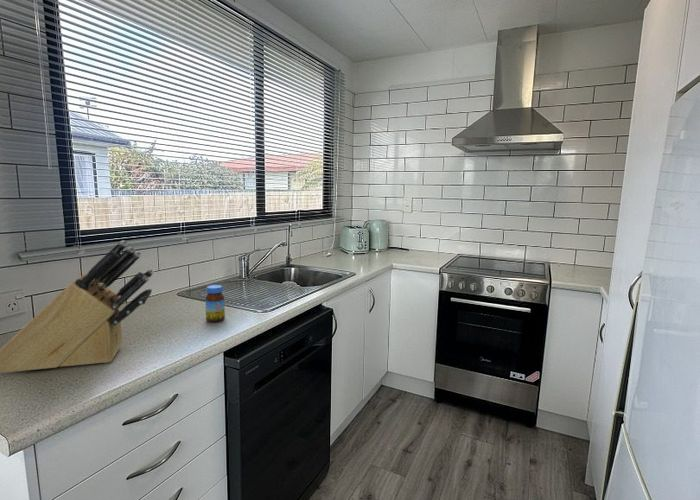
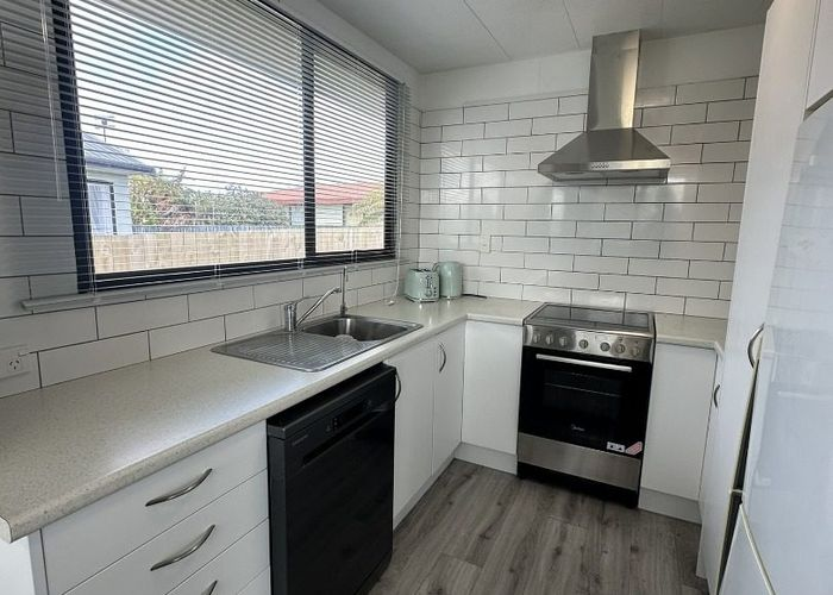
- knife block [0,239,155,374]
- jar [204,284,226,323]
